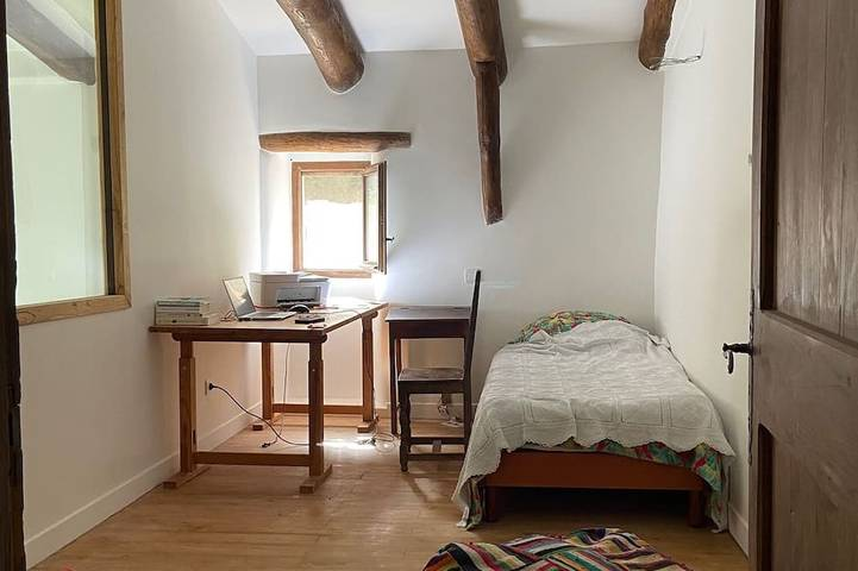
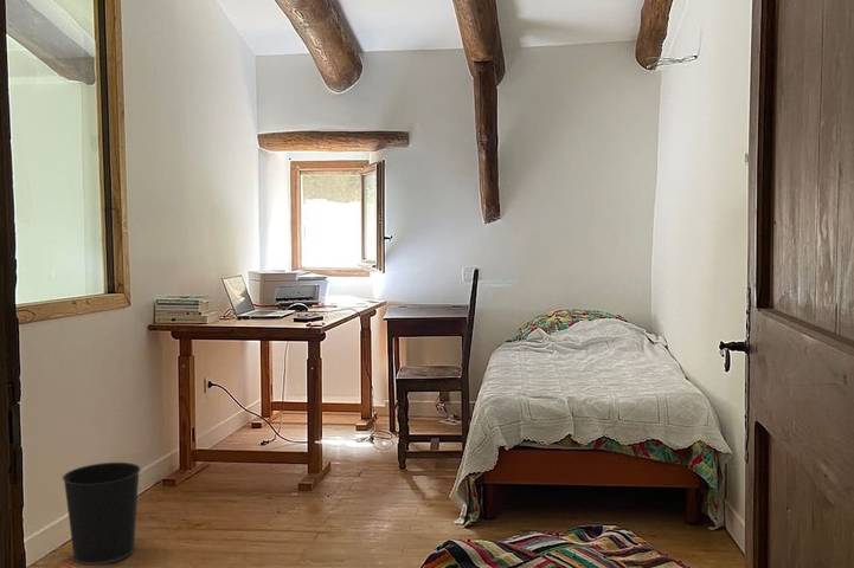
+ wastebasket [62,462,142,567]
